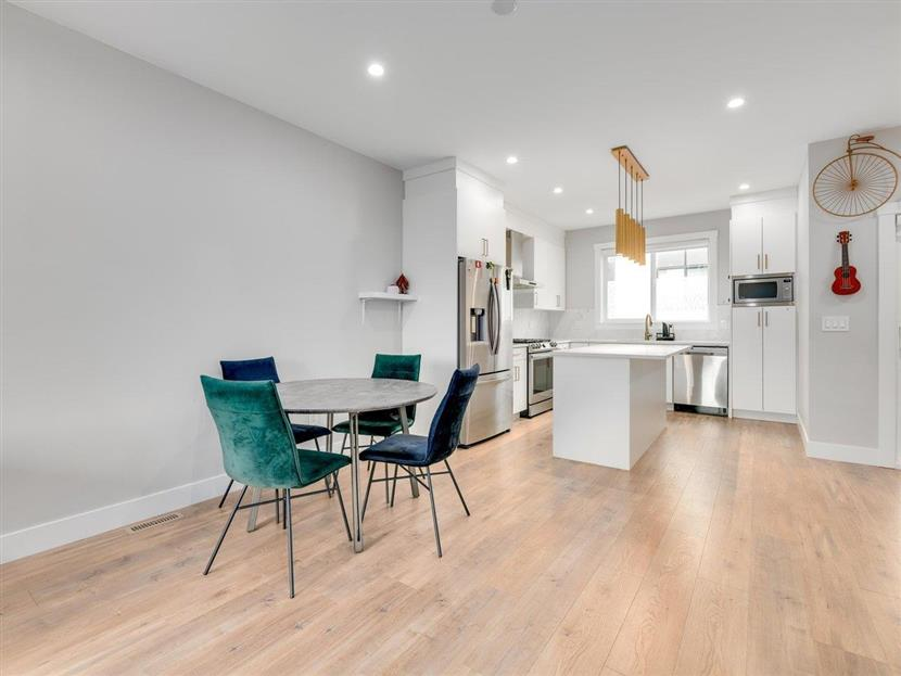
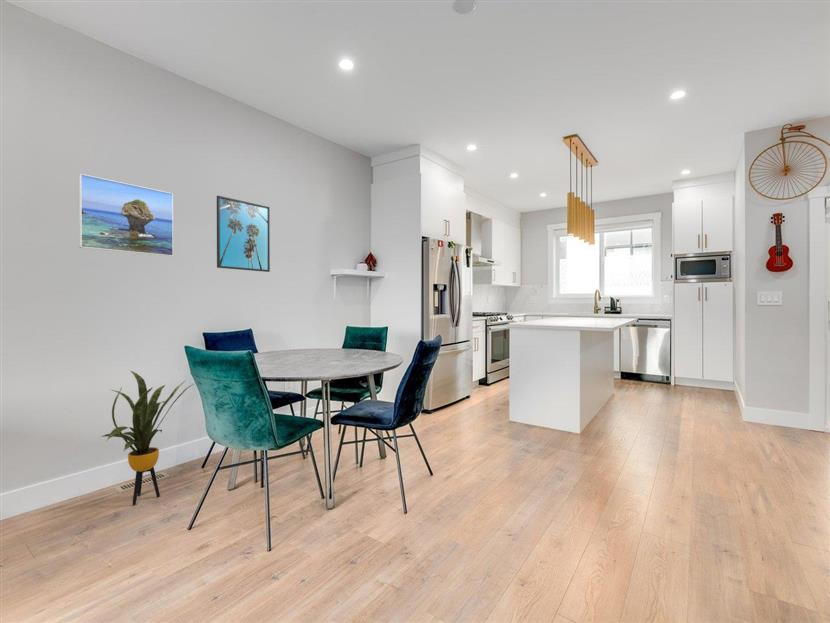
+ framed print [78,173,174,257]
+ house plant [100,370,195,506]
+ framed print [216,195,271,273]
